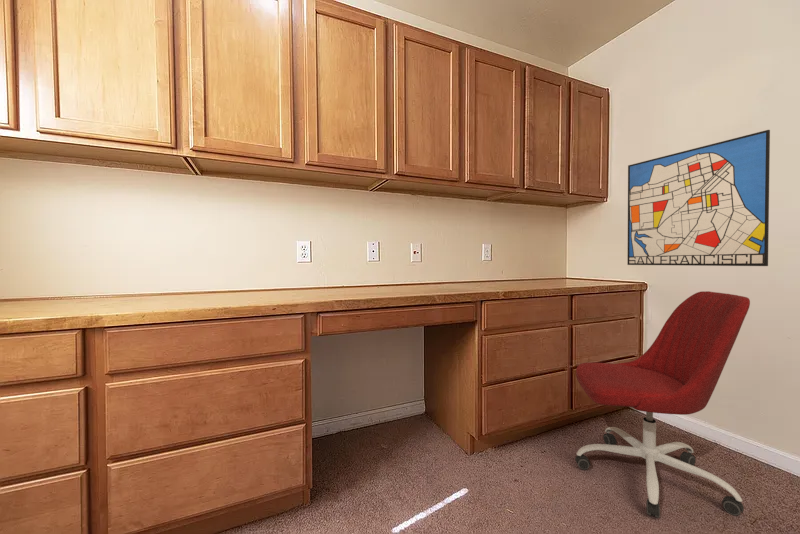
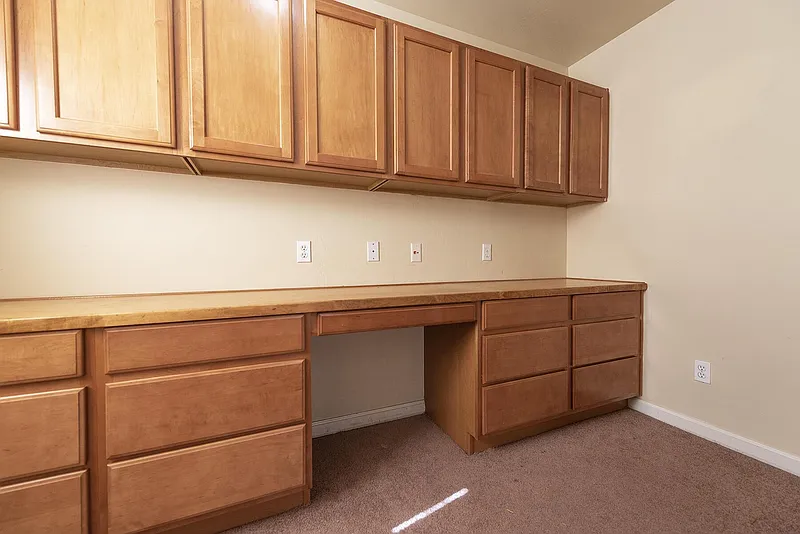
- wall art [626,129,771,267]
- office chair [574,290,751,519]
